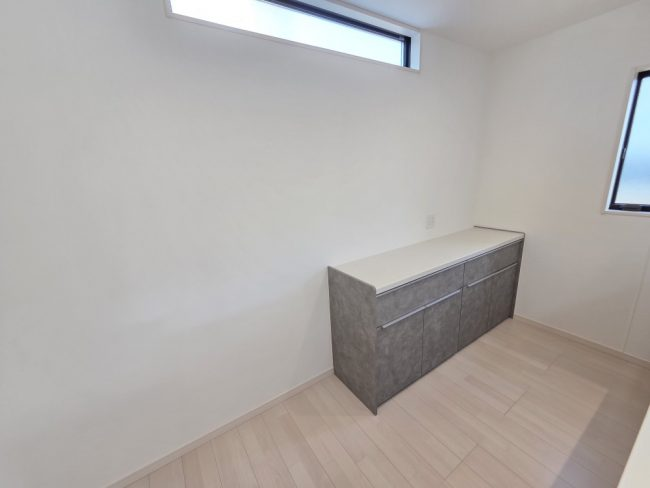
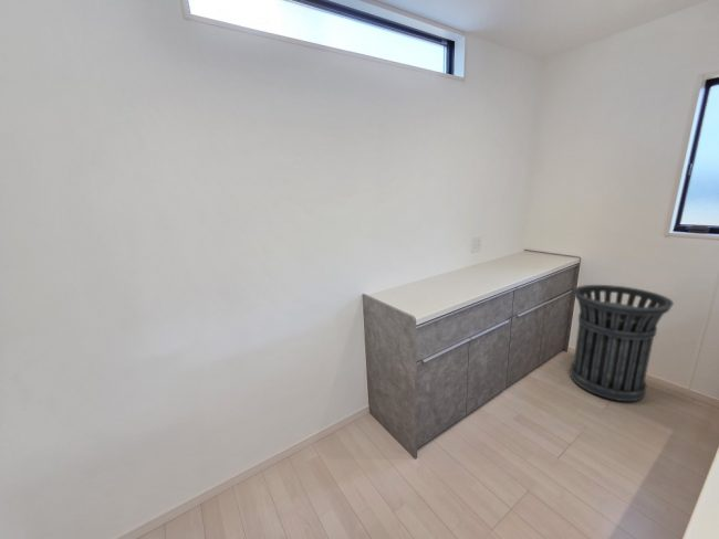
+ trash can [569,284,675,402]
